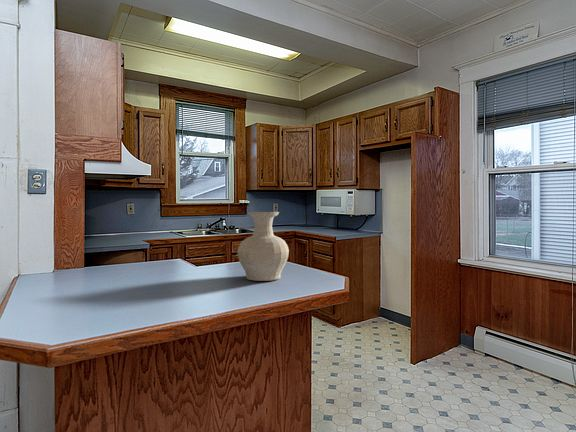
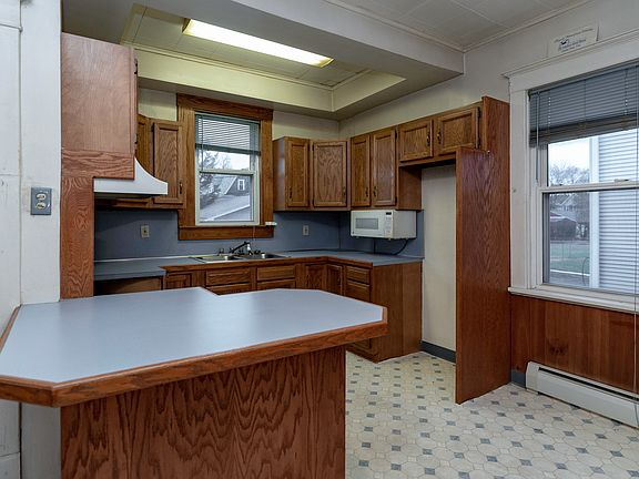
- vase [237,211,290,282]
